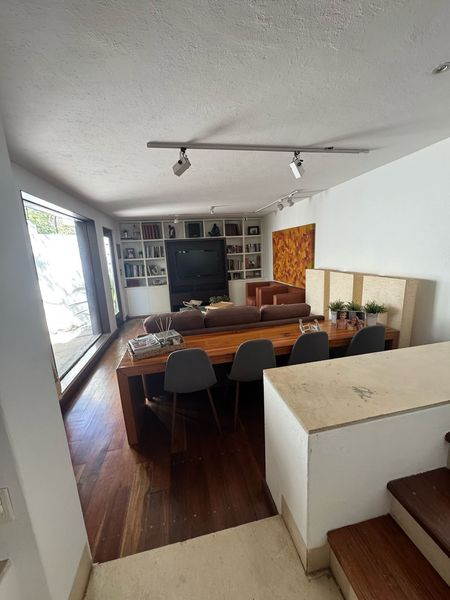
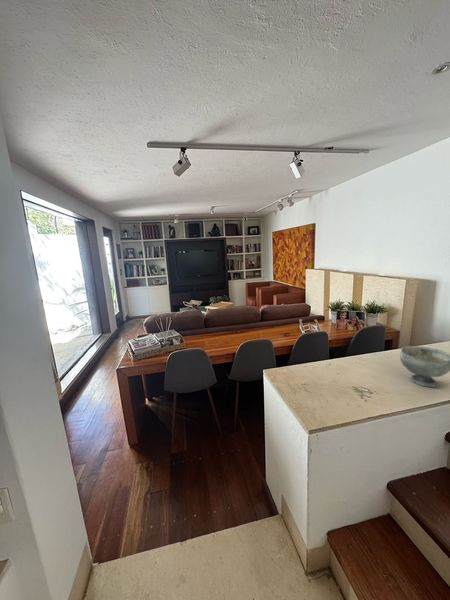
+ bowl [399,345,450,388]
